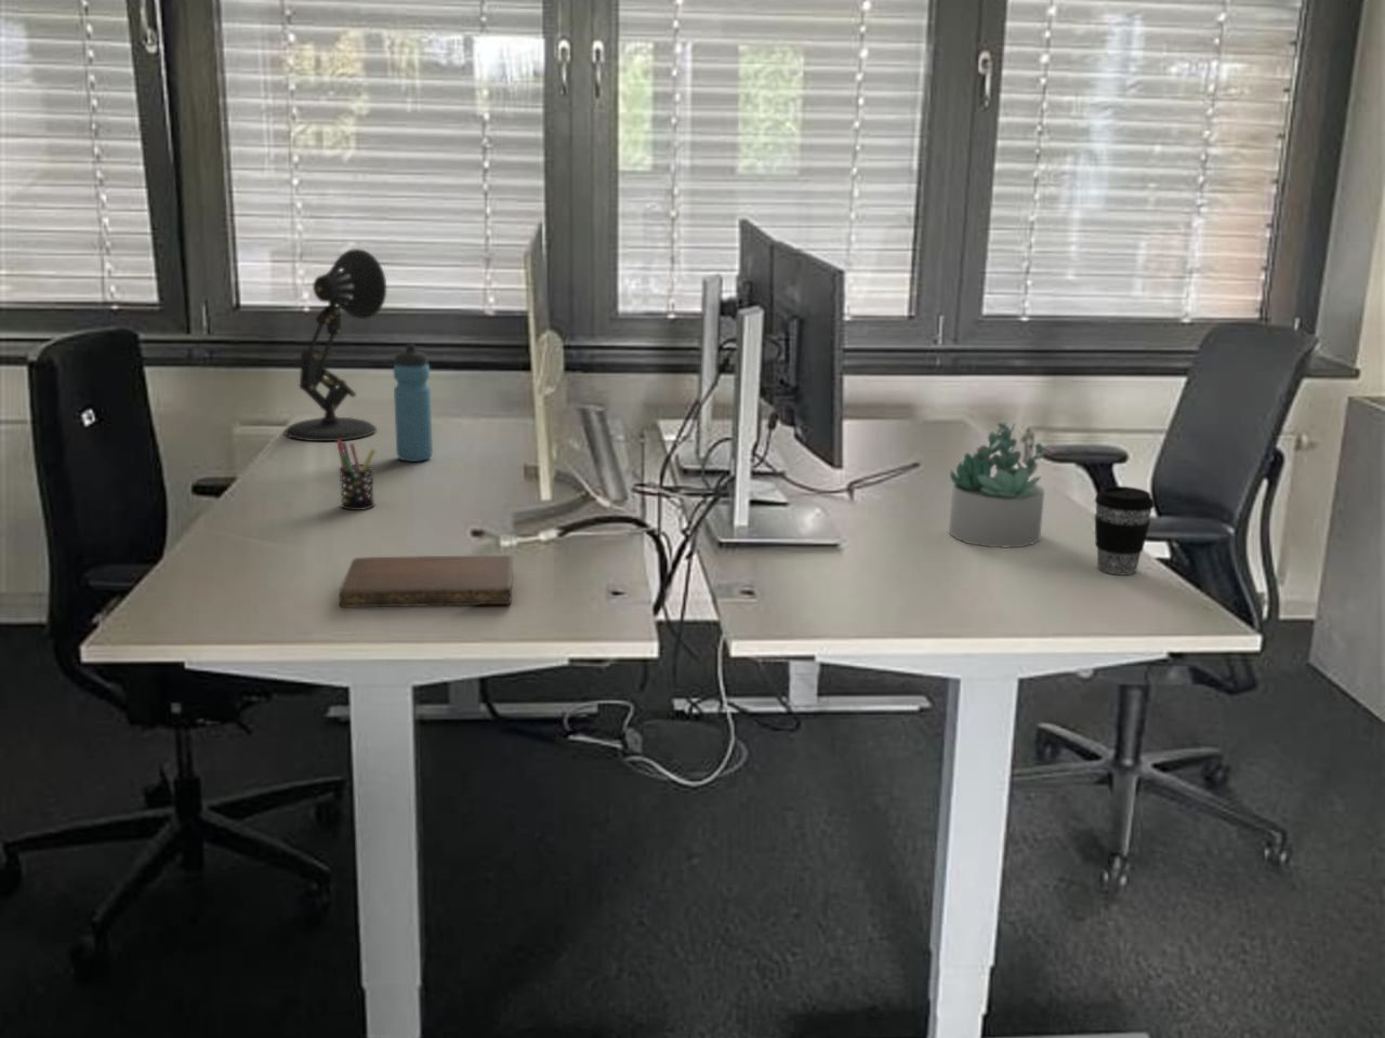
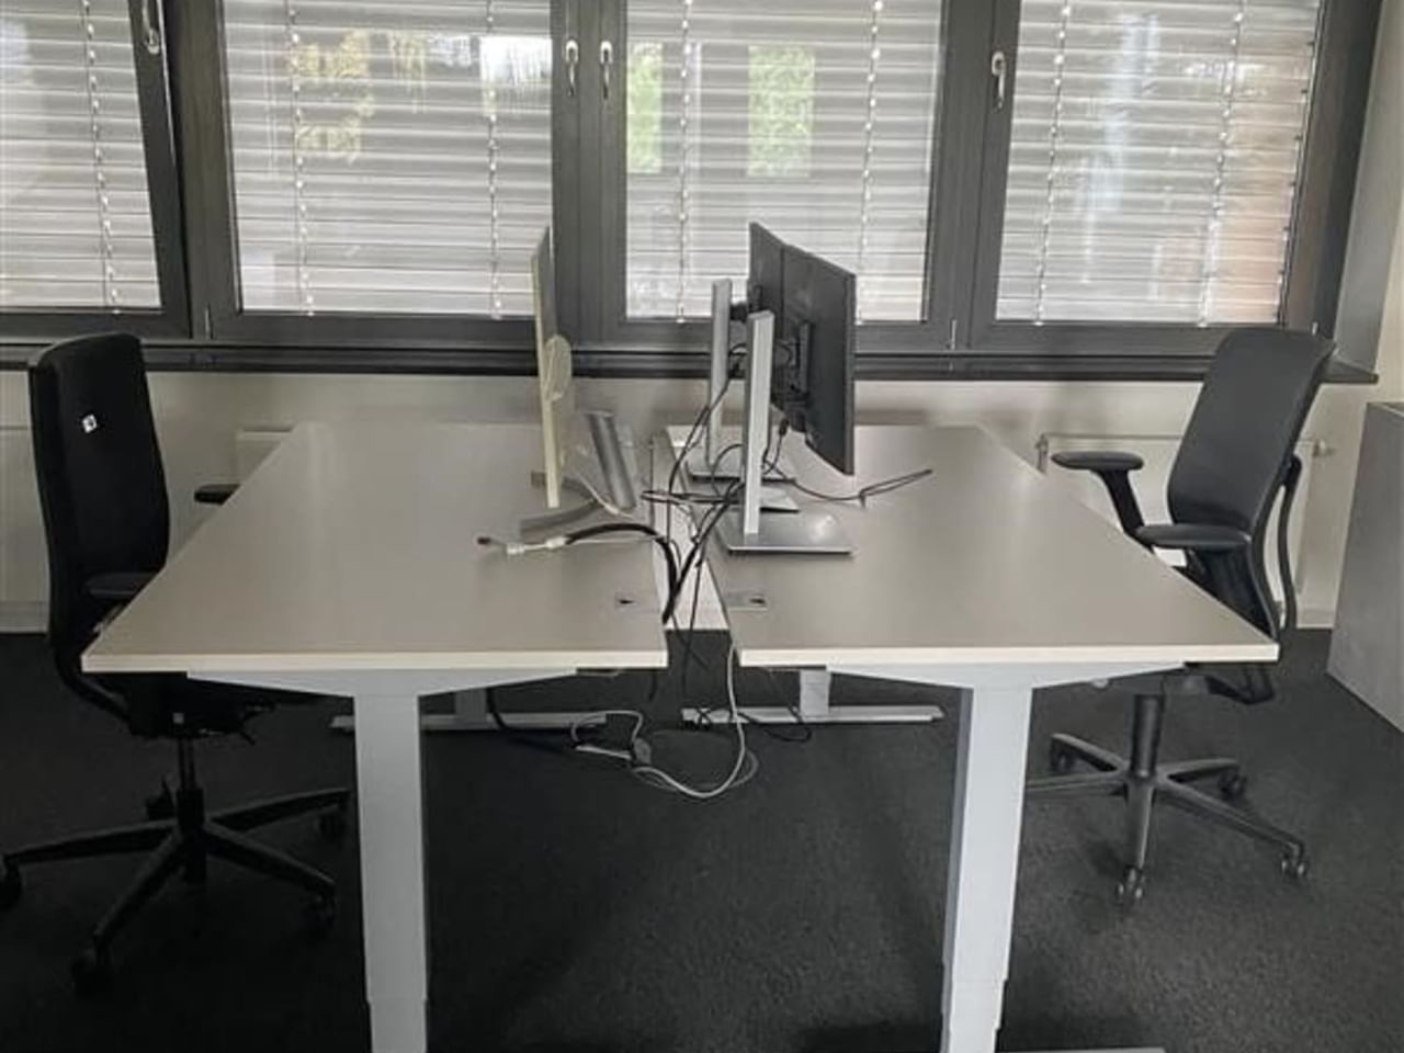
- succulent plant [948,421,1045,548]
- desk lamp [284,248,387,443]
- water bottle [393,342,434,462]
- notebook [338,555,514,608]
- pen holder [336,439,376,511]
- coffee cup [1094,485,1156,577]
